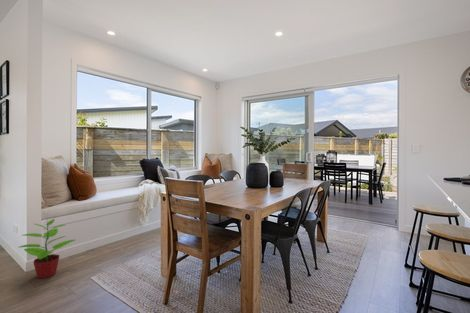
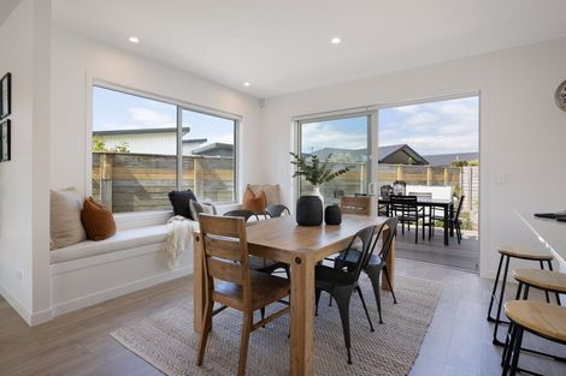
- potted plant [19,218,76,279]
